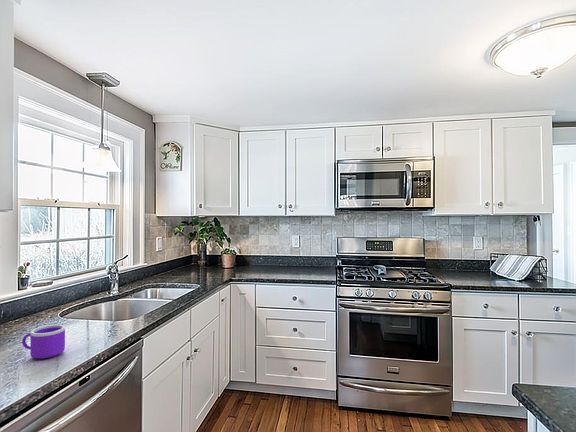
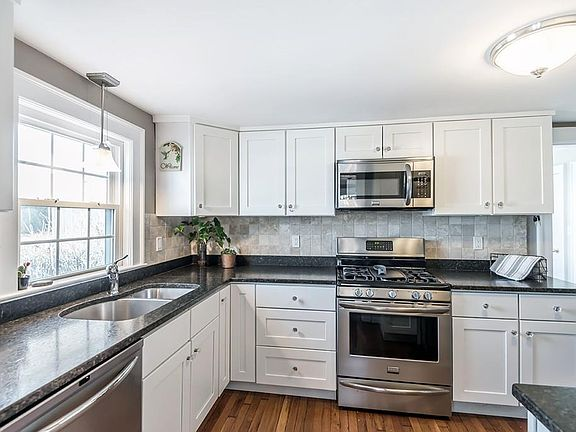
- mug [21,324,66,360]
